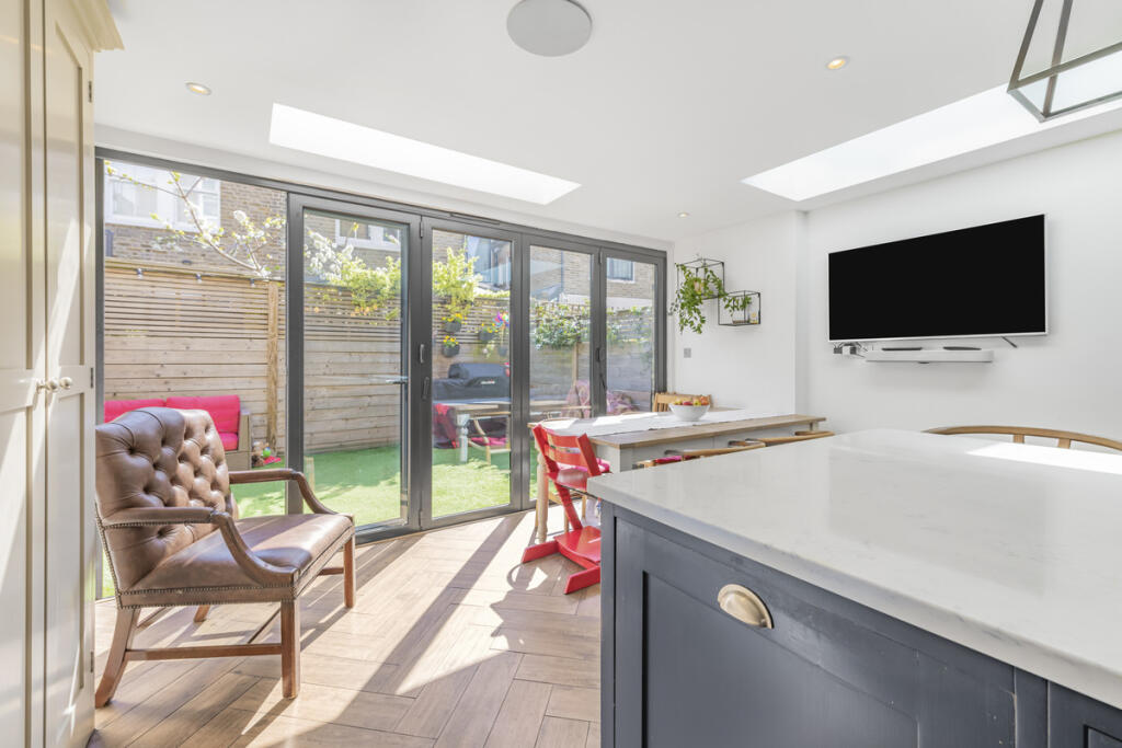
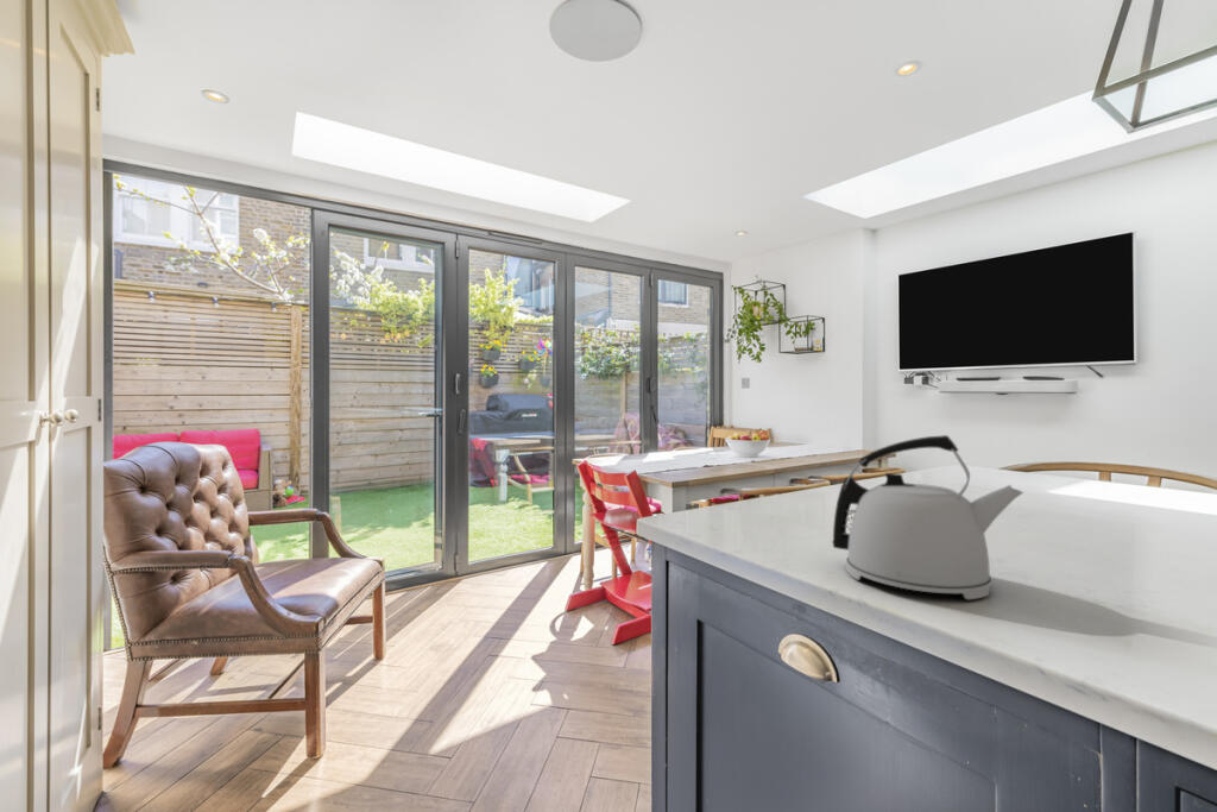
+ kettle [831,434,1024,600]
